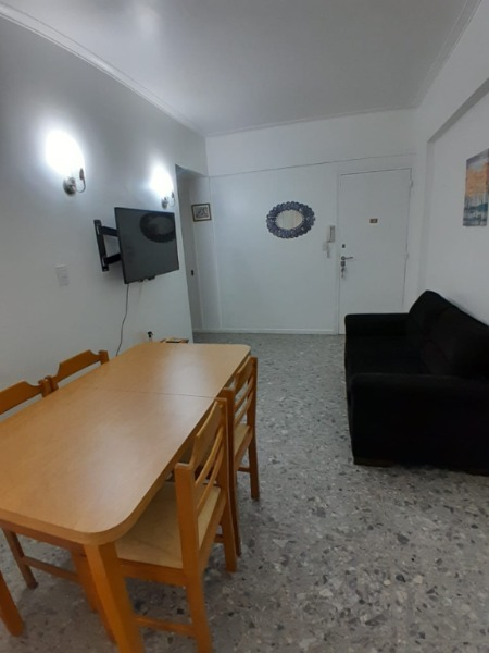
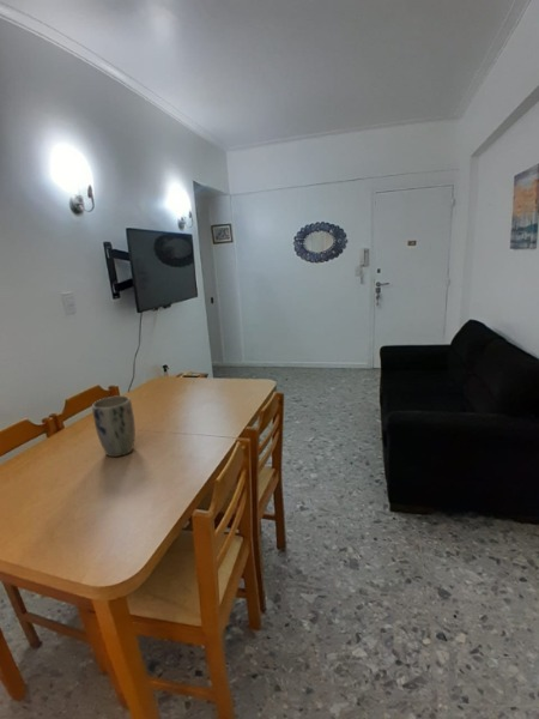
+ plant pot [91,394,137,458]
